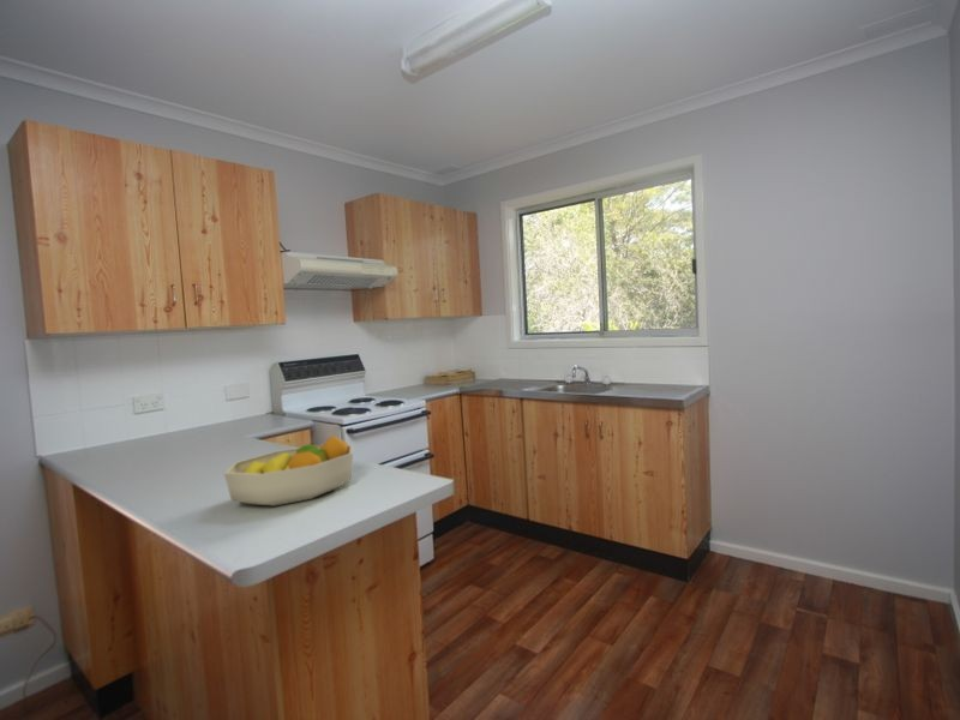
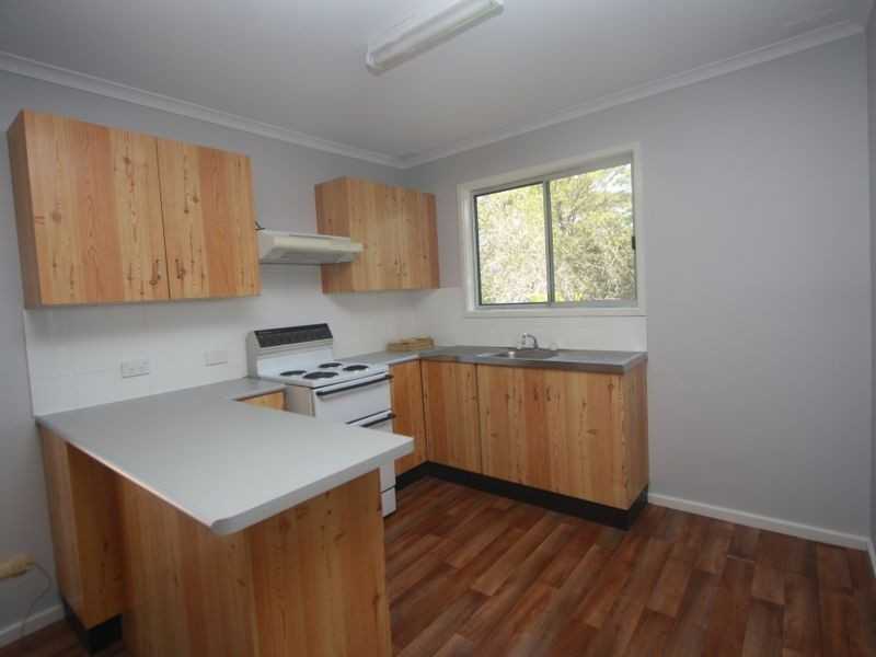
- fruit bowl [223,434,354,506]
